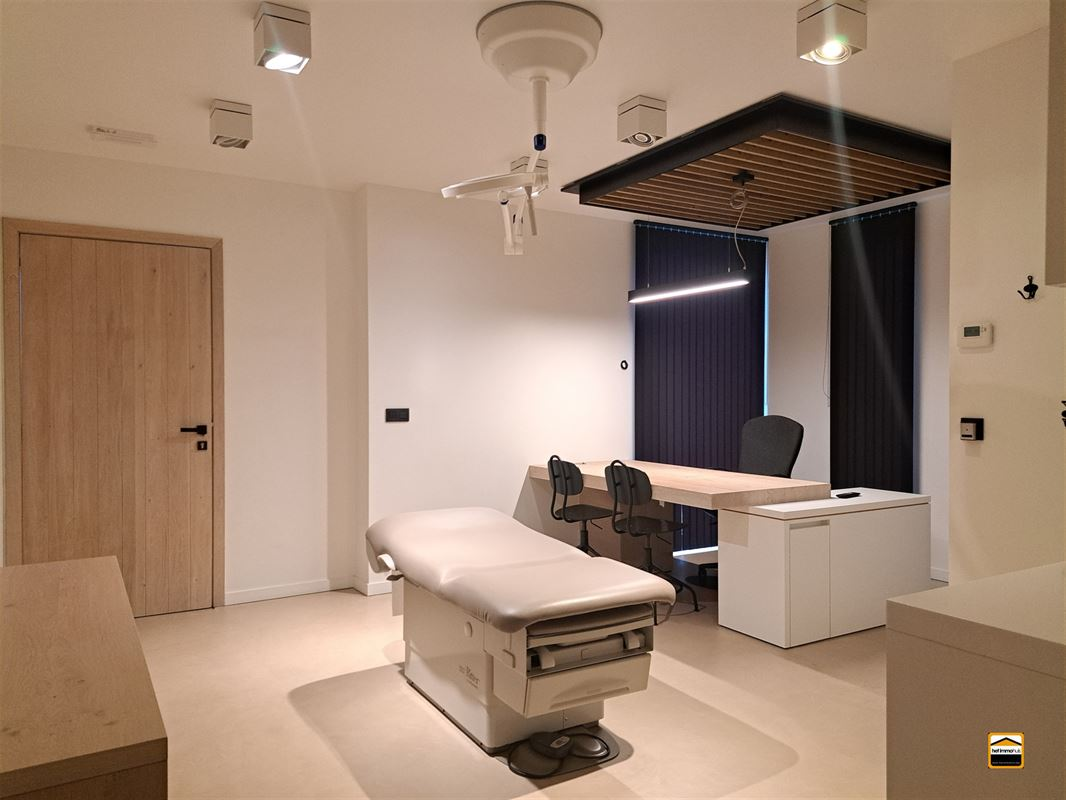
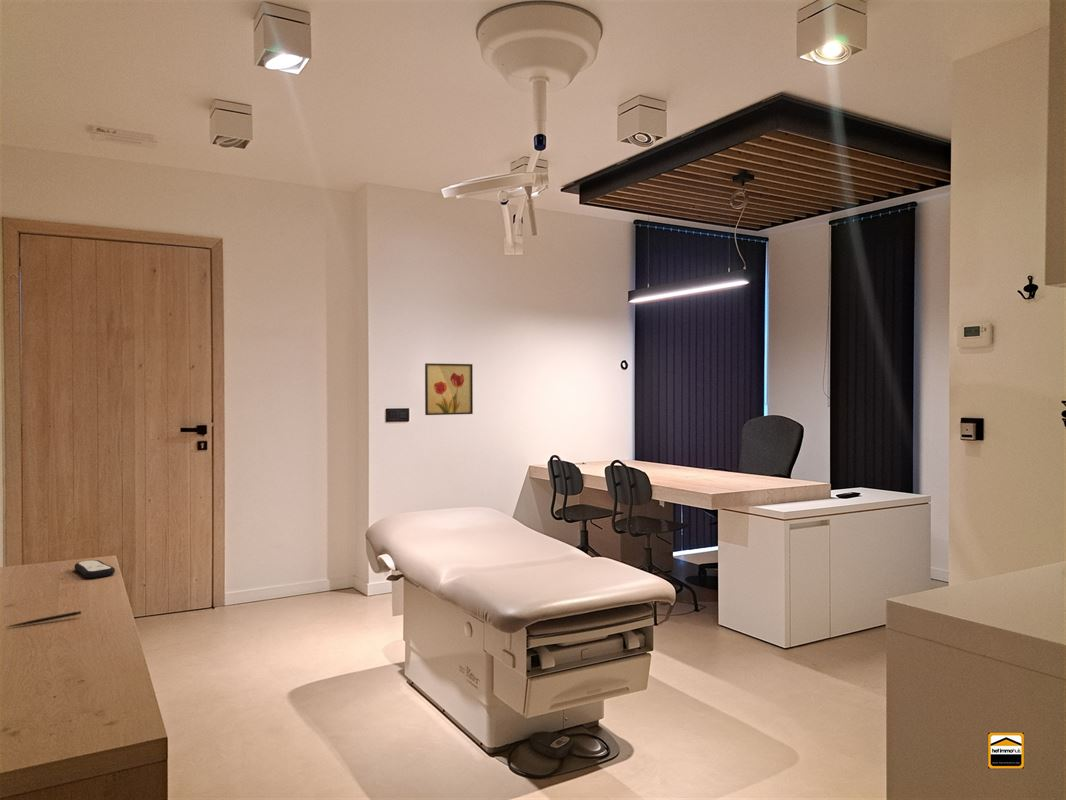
+ pen [6,610,82,628]
+ remote control [73,559,116,579]
+ wall art [424,362,474,416]
